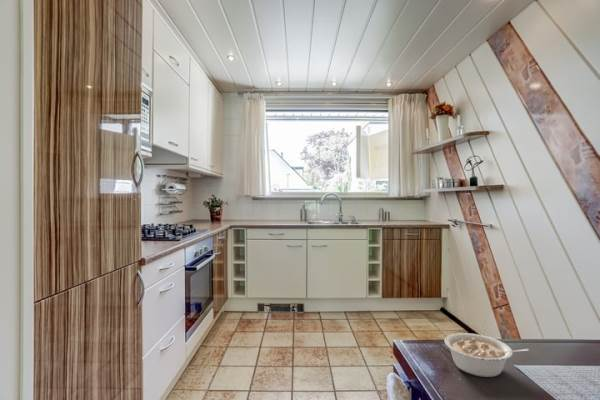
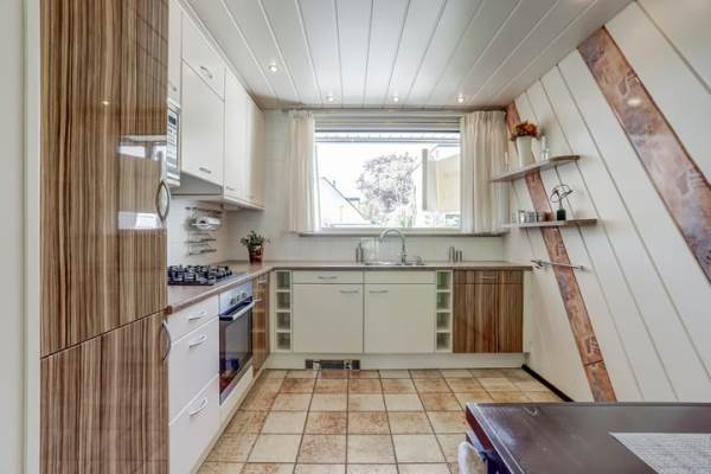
- legume [443,332,530,378]
